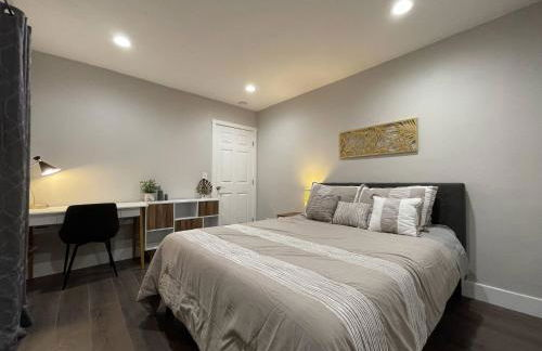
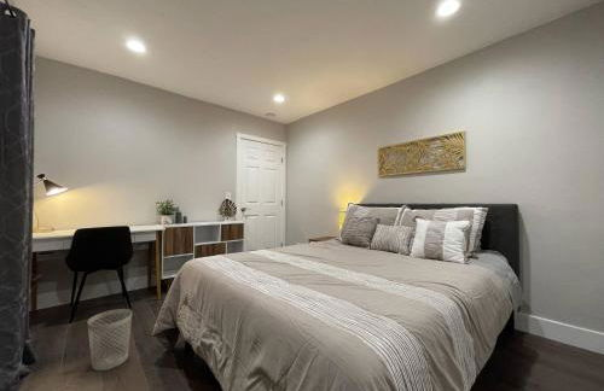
+ wastebasket [87,308,133,372]
